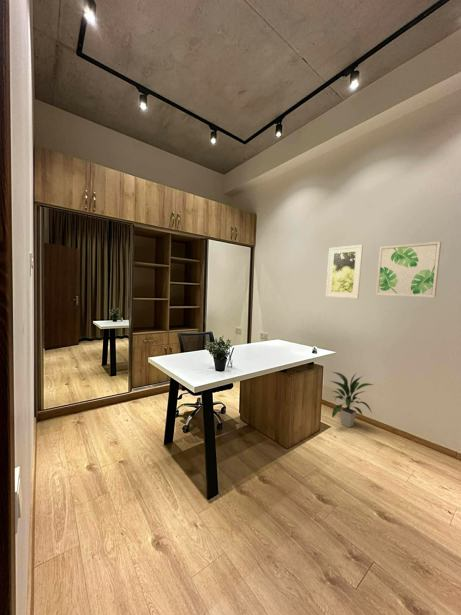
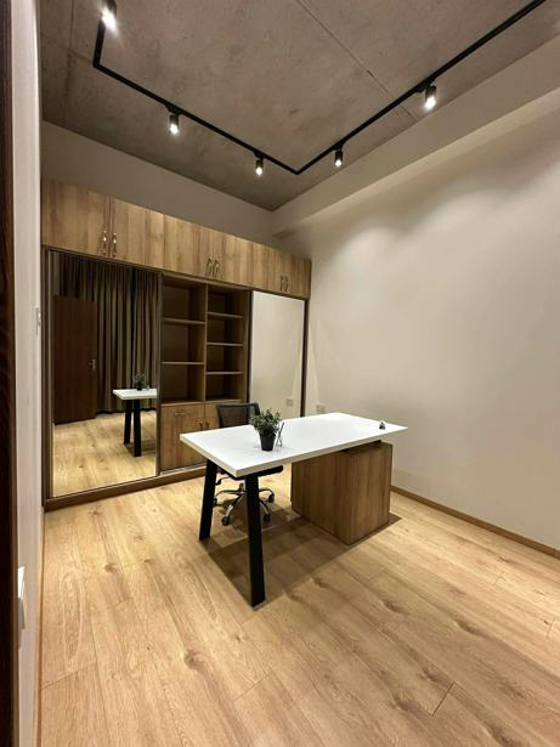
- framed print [325,244,364,300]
- indoor plant [330,371,375,428]
- wall art [375,241,442,299]
